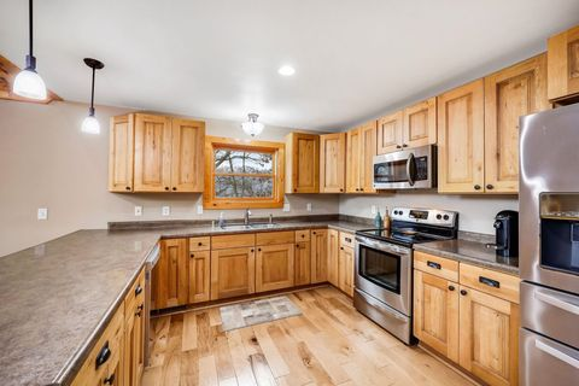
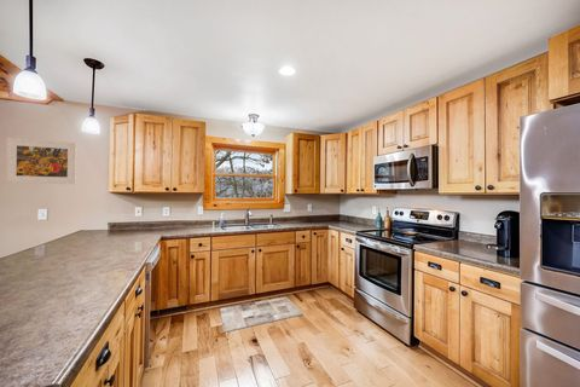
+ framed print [5,137,77,185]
